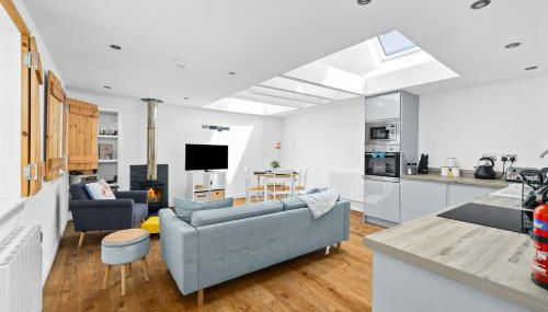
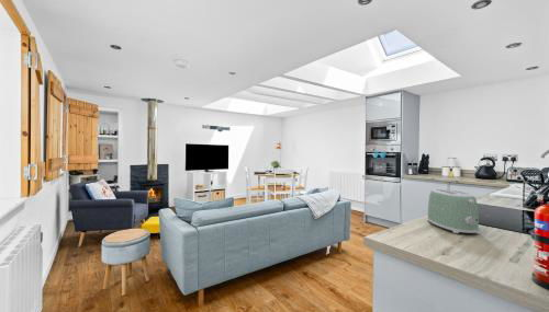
+ toaster [426,188,480,235]
